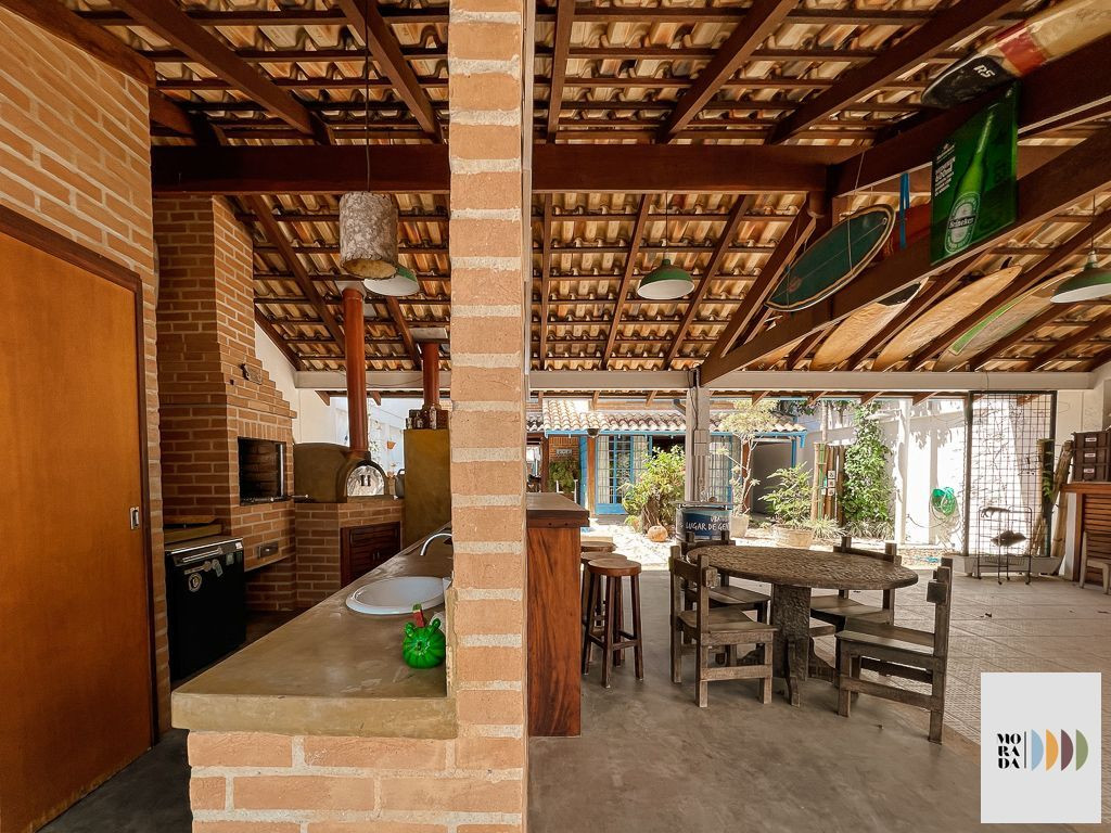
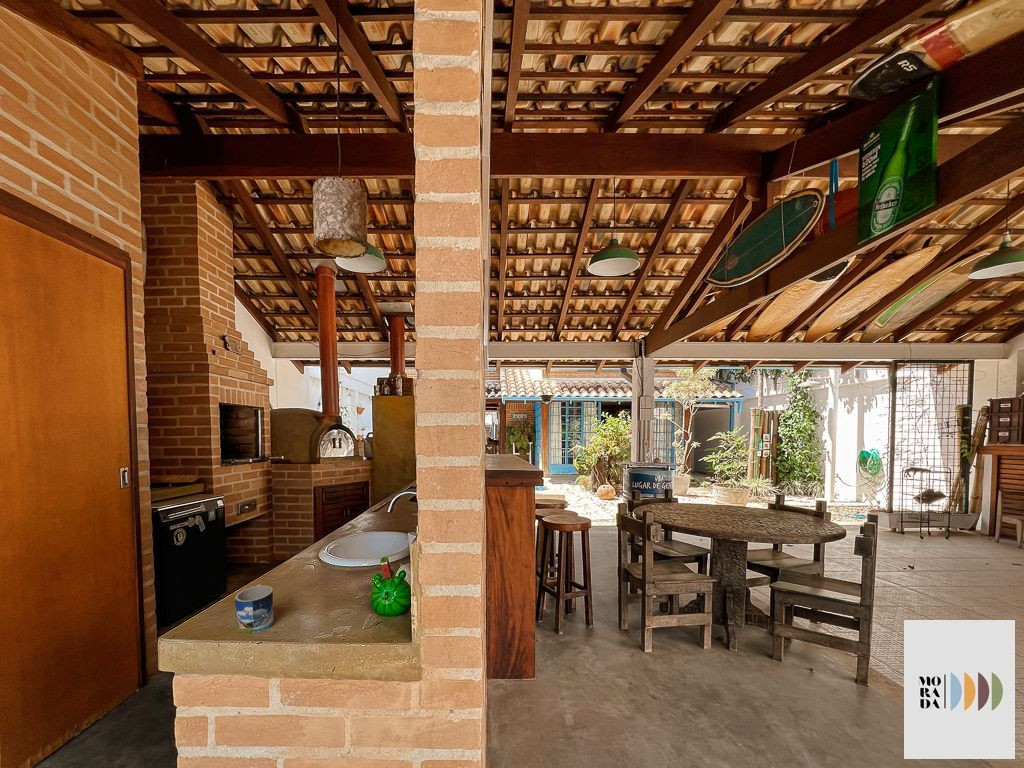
+ mug [234,583,274,635]
